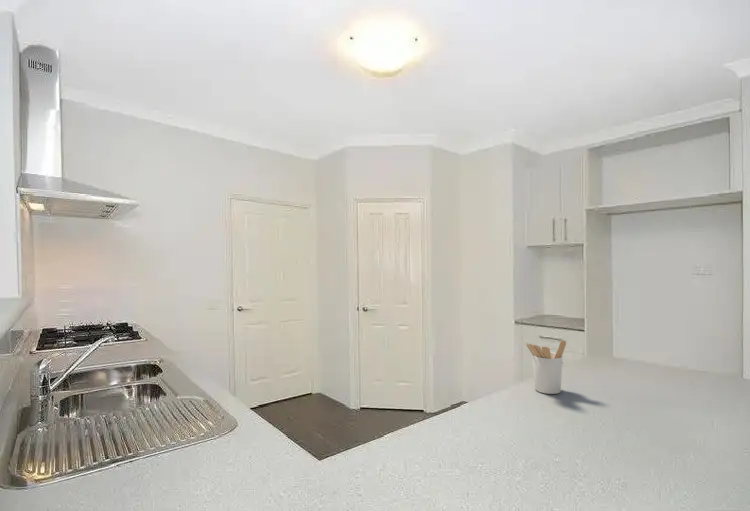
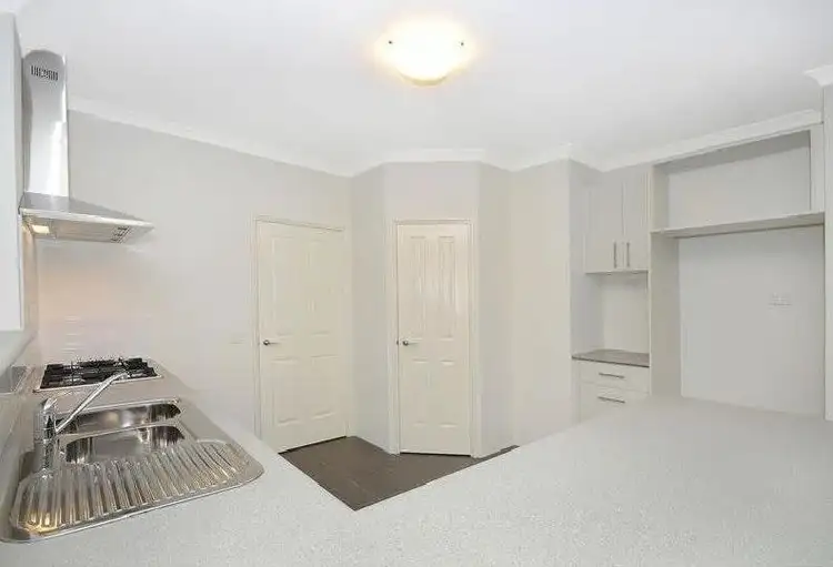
- utensil holder [525,339,567,395]
